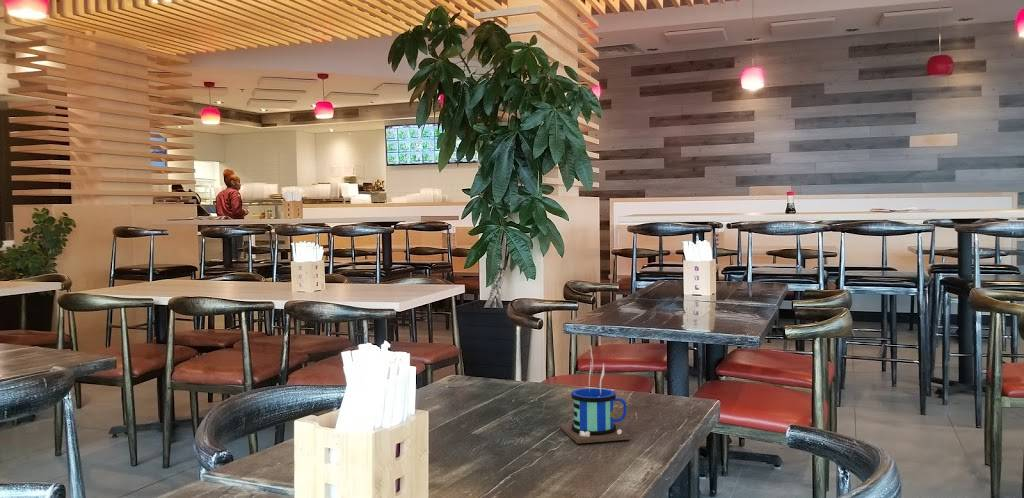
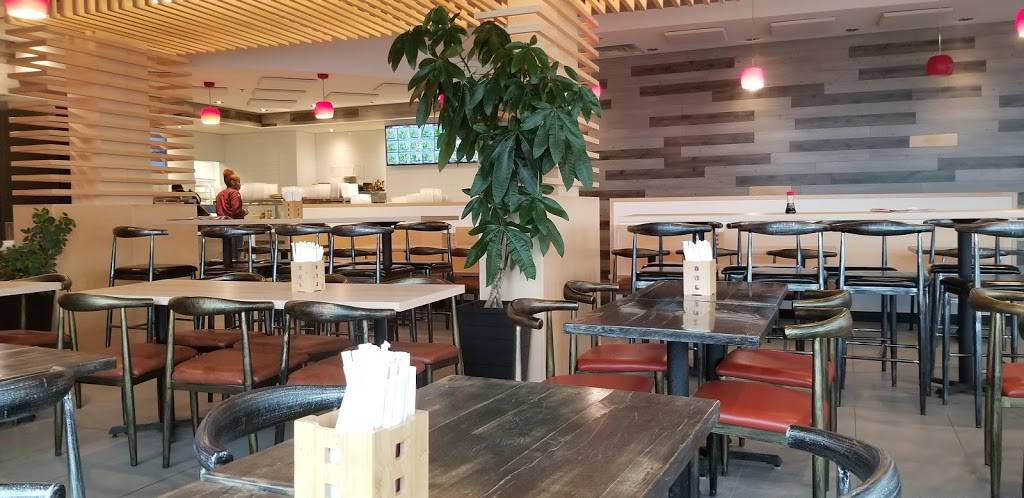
- mug [559,346,631,444]
